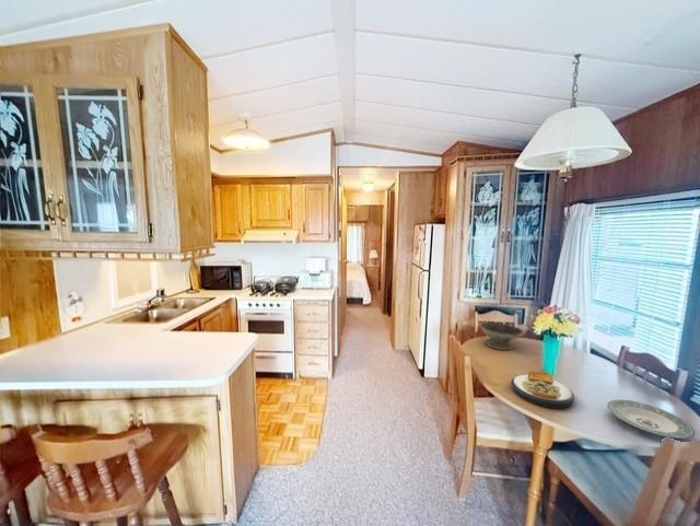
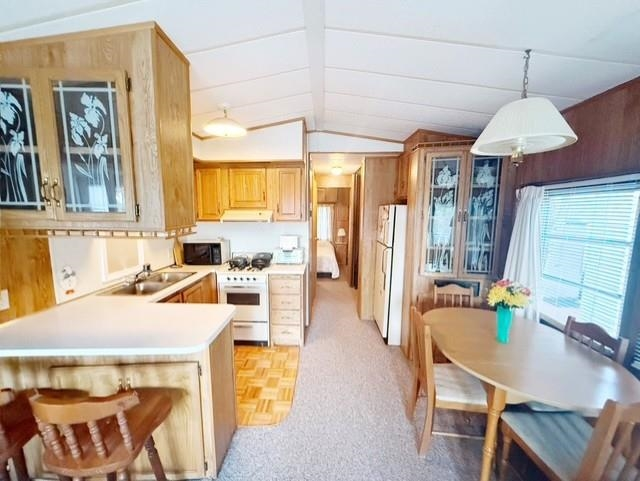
- plate [510,371,575,409]
- plate [606,399,696,440]
- decorative bowl [479,320,525,351]
